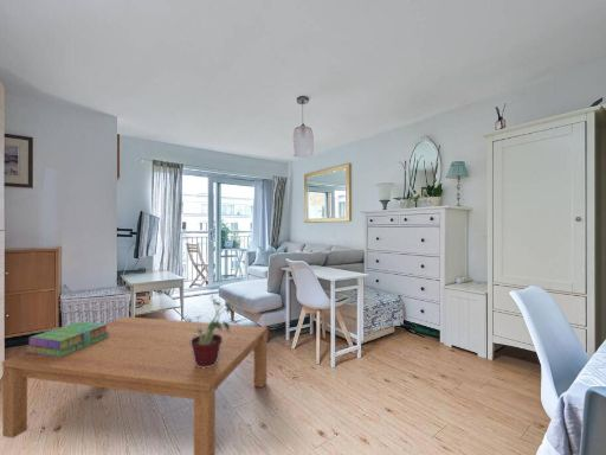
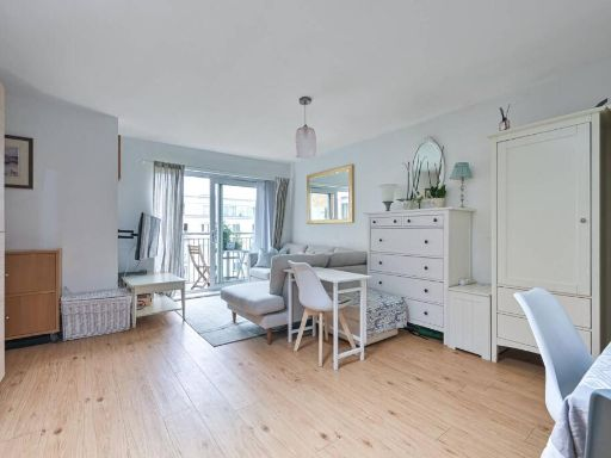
- stack of books [25,321,110,357]
- potted plant [183,295,238,369]
- coffee table [1,315,269,455]
